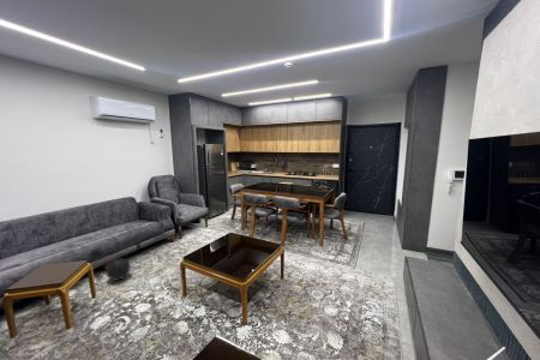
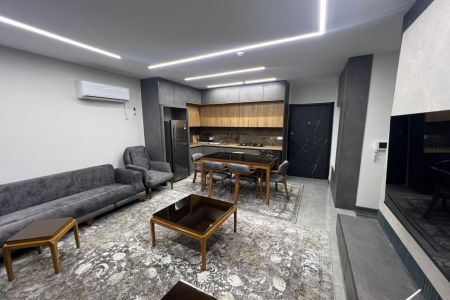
- ball [104,258,132,282]
